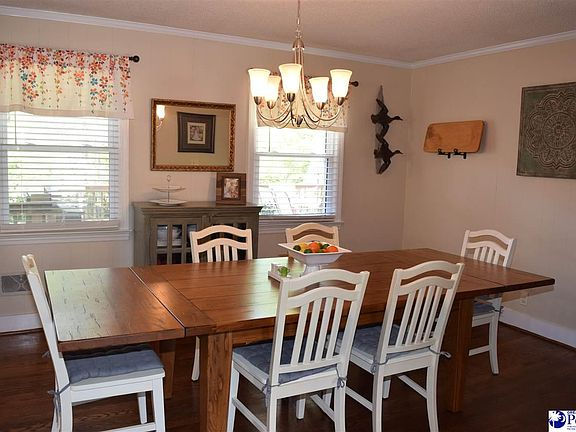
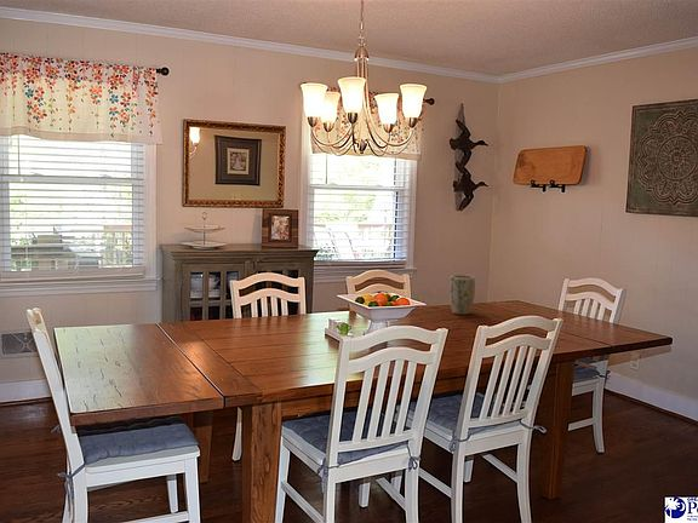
+ plant pot [448,274,476,316]
